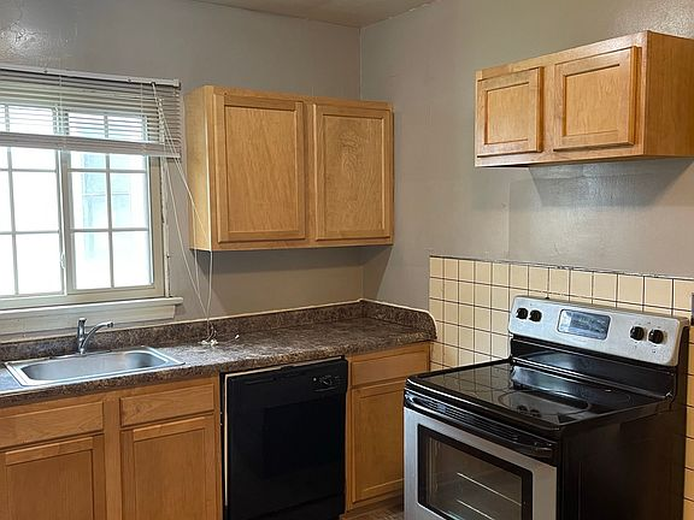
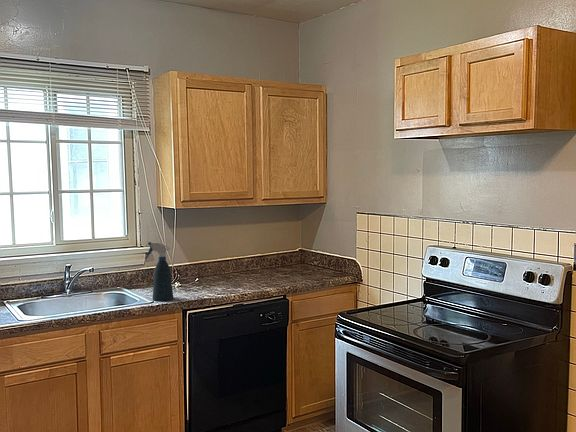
+ spray bottle [144,241,174,302]
